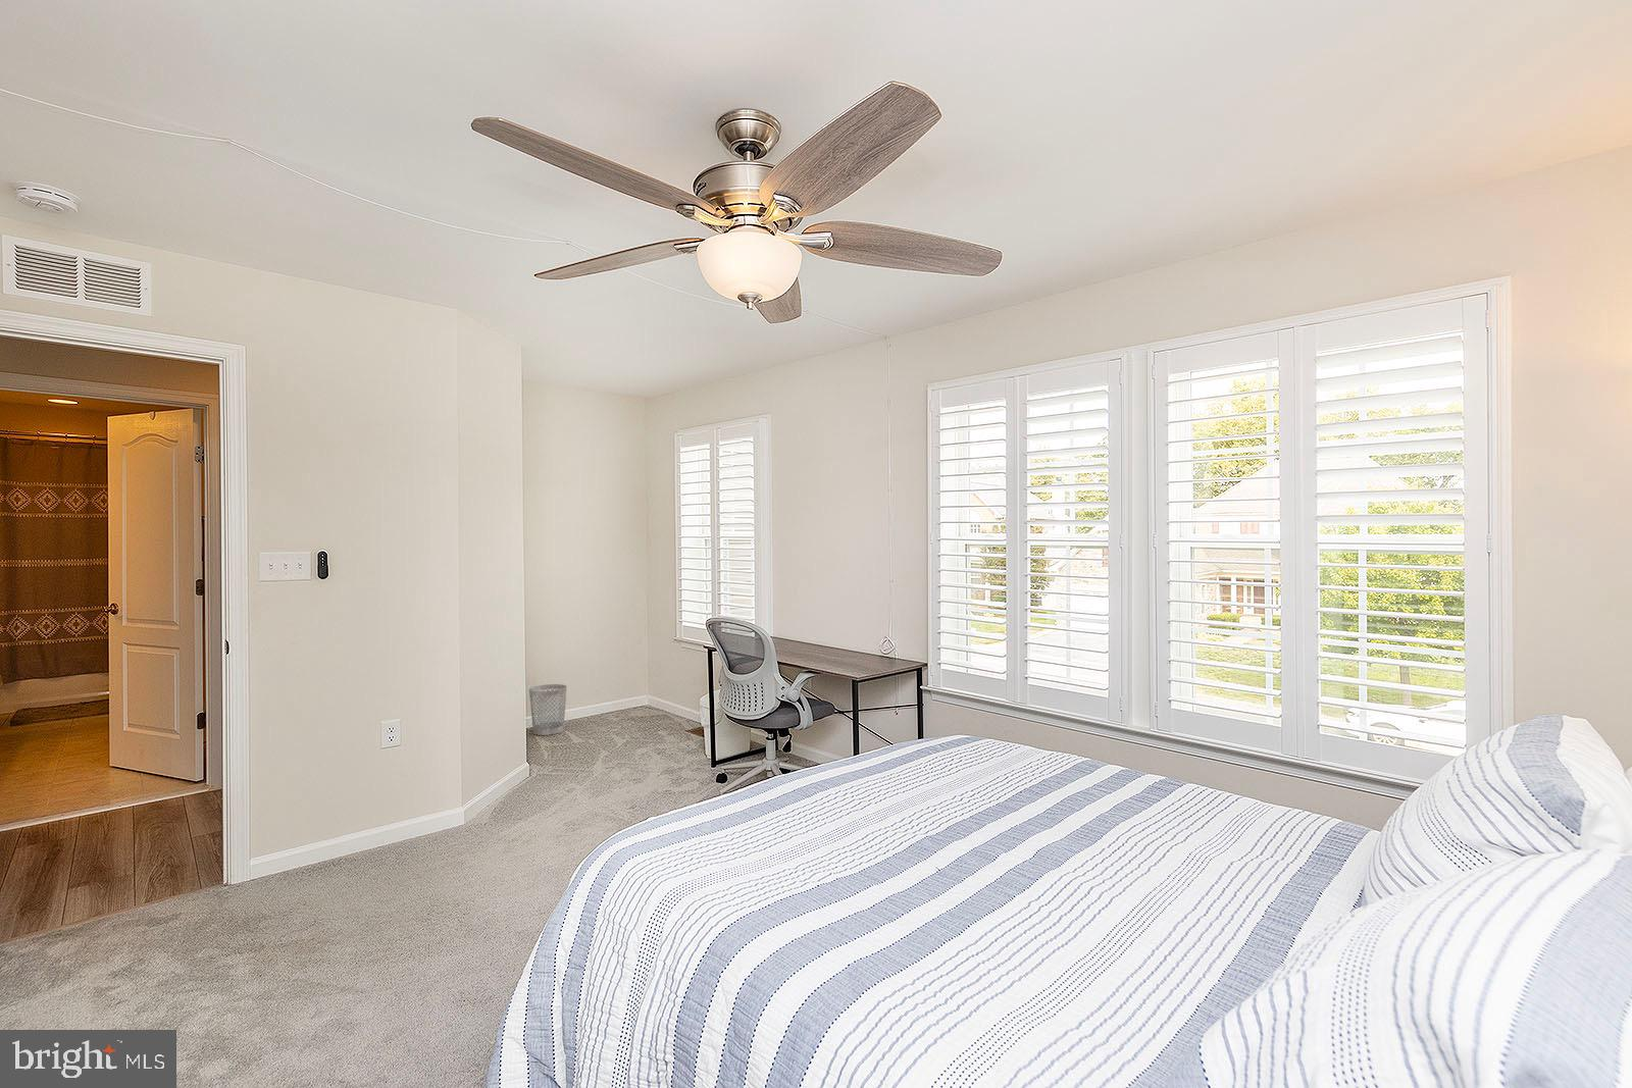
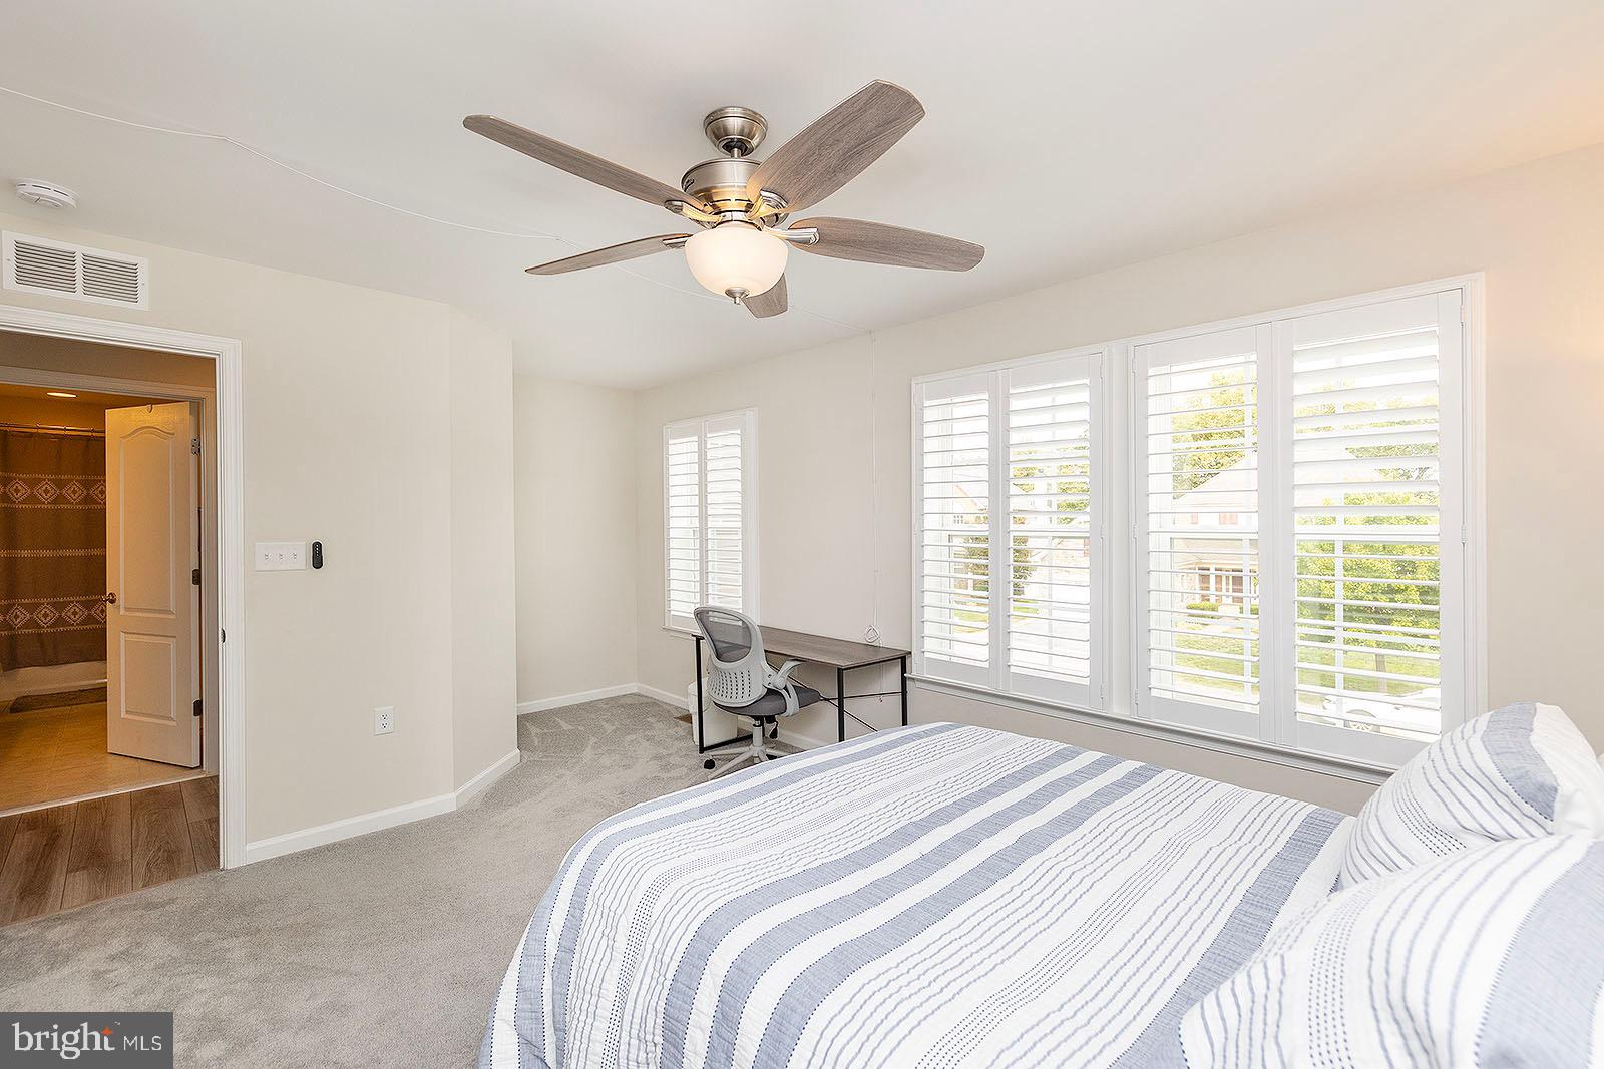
- wastebasket [528,684,567,736]
